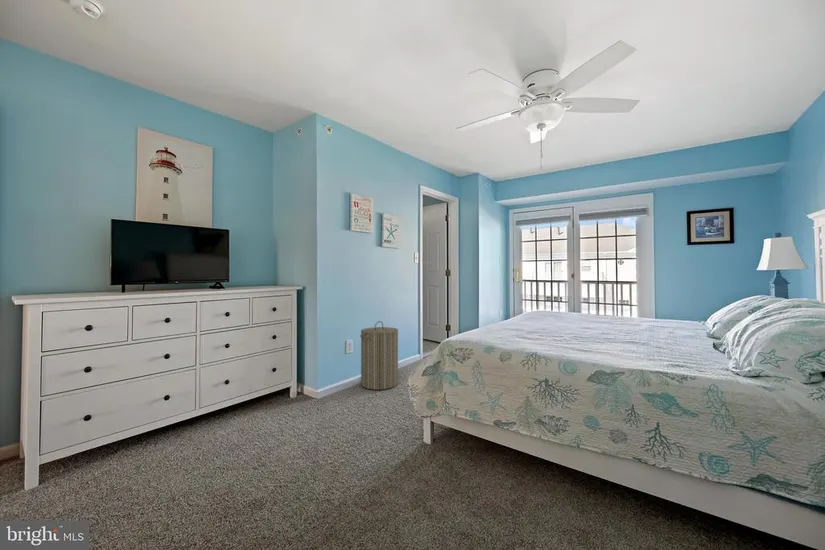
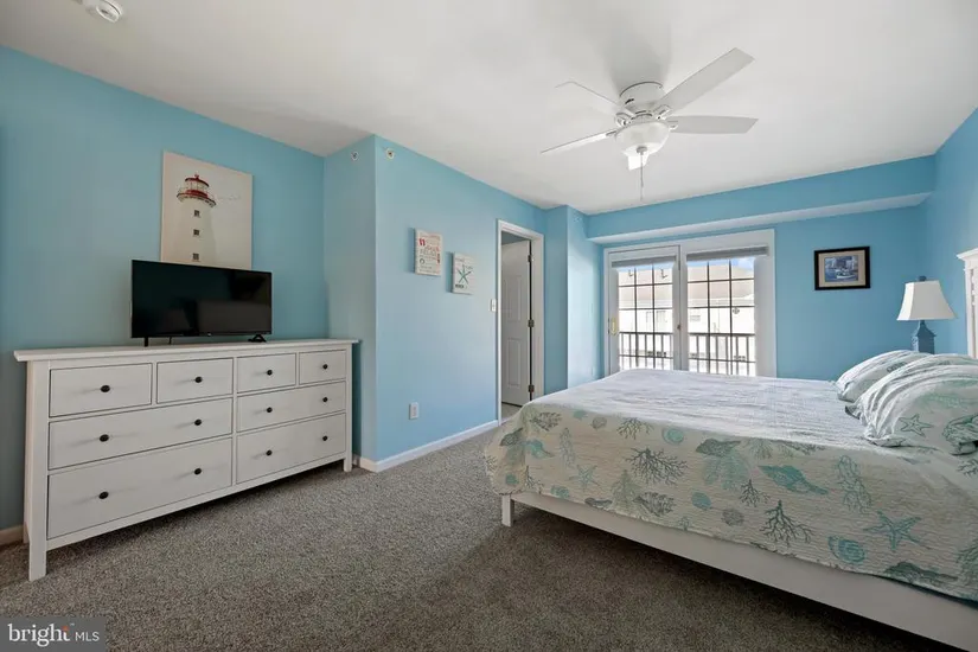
- laundry hamper [359,320,399,391]
